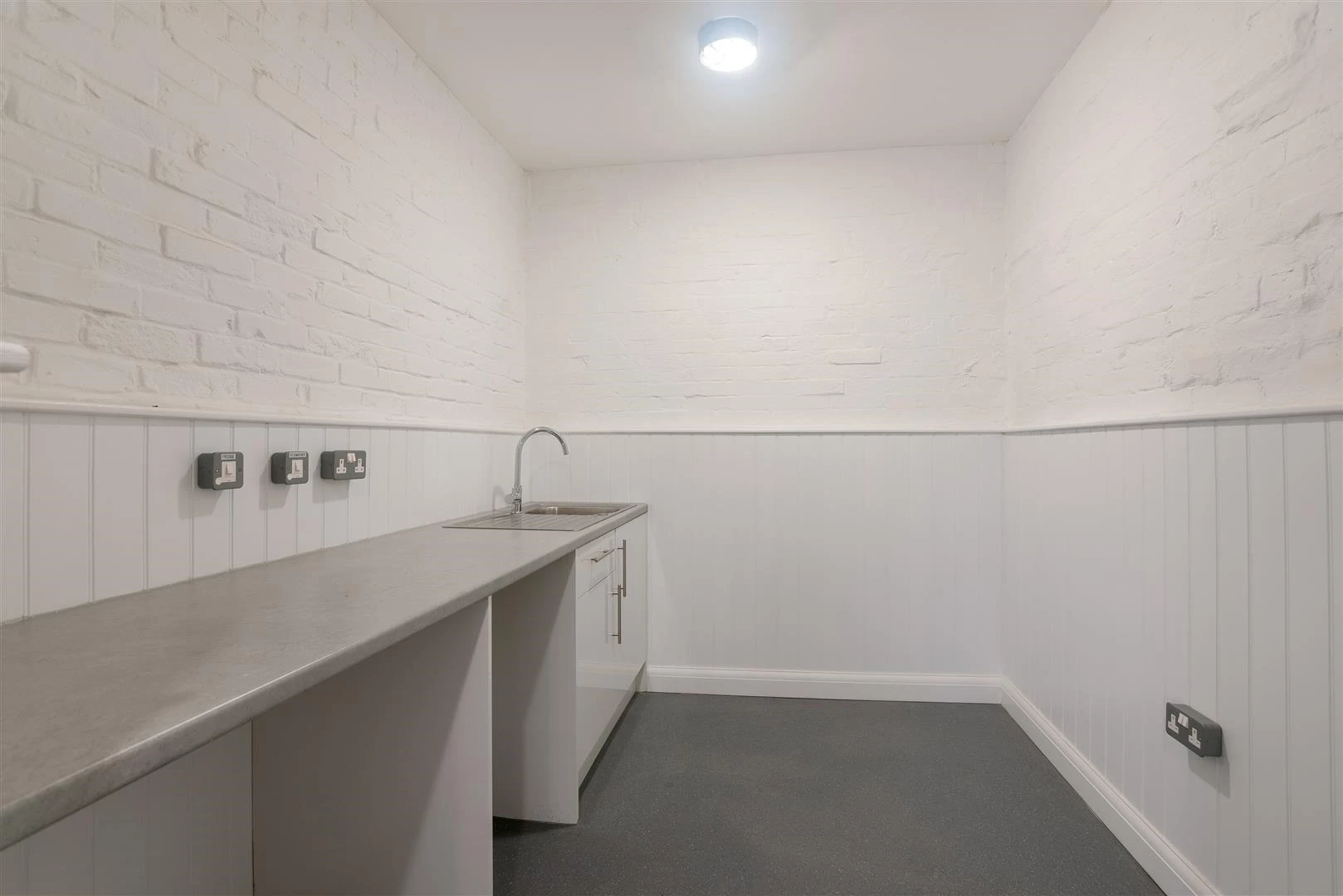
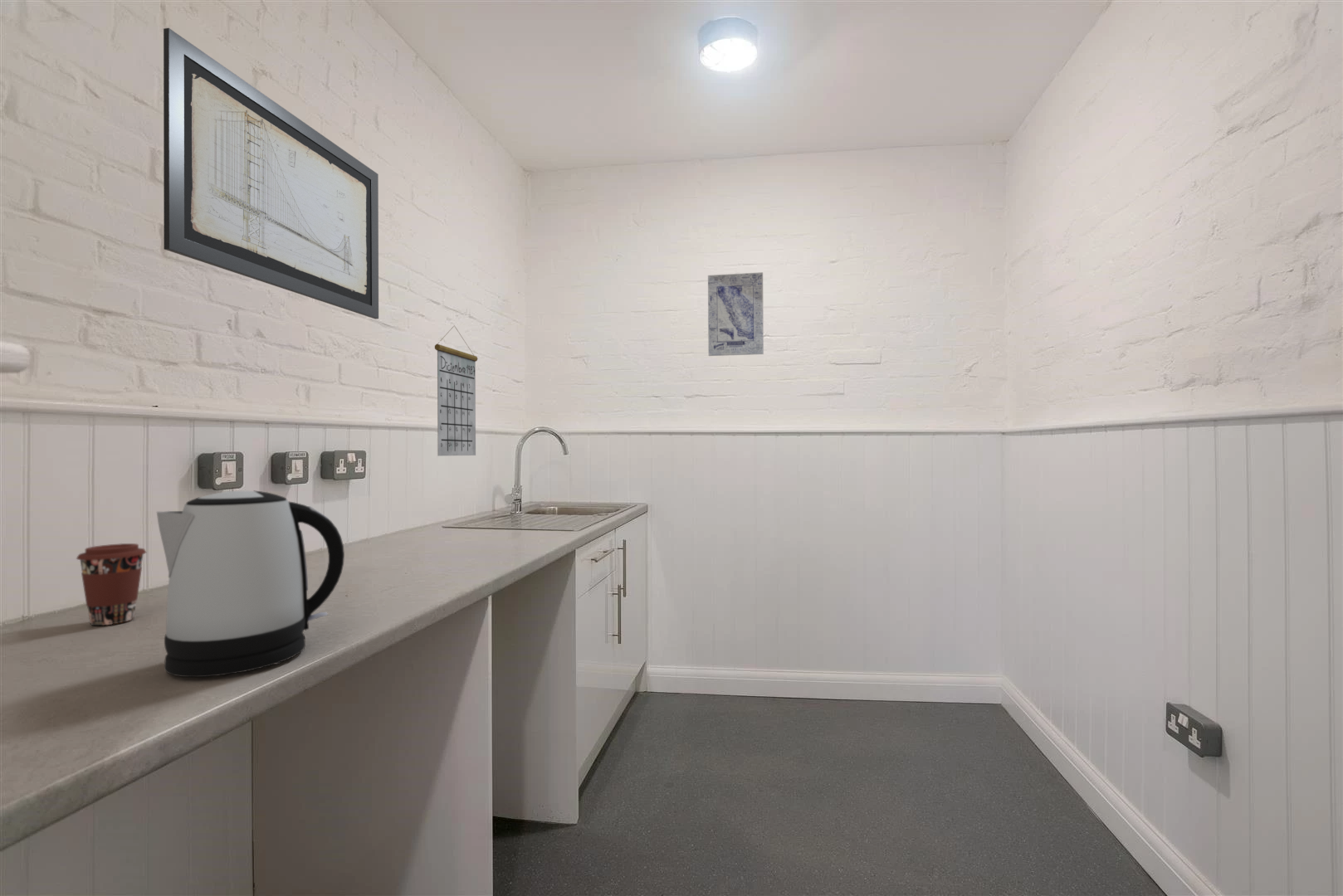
+ wall art [707,271,764,357]
+ wall art [163,27,379,319]
+ calendar [434,324,479,457]
+ kettle [156,490,345,678]
+ coffee cup [76,543,147,626]
